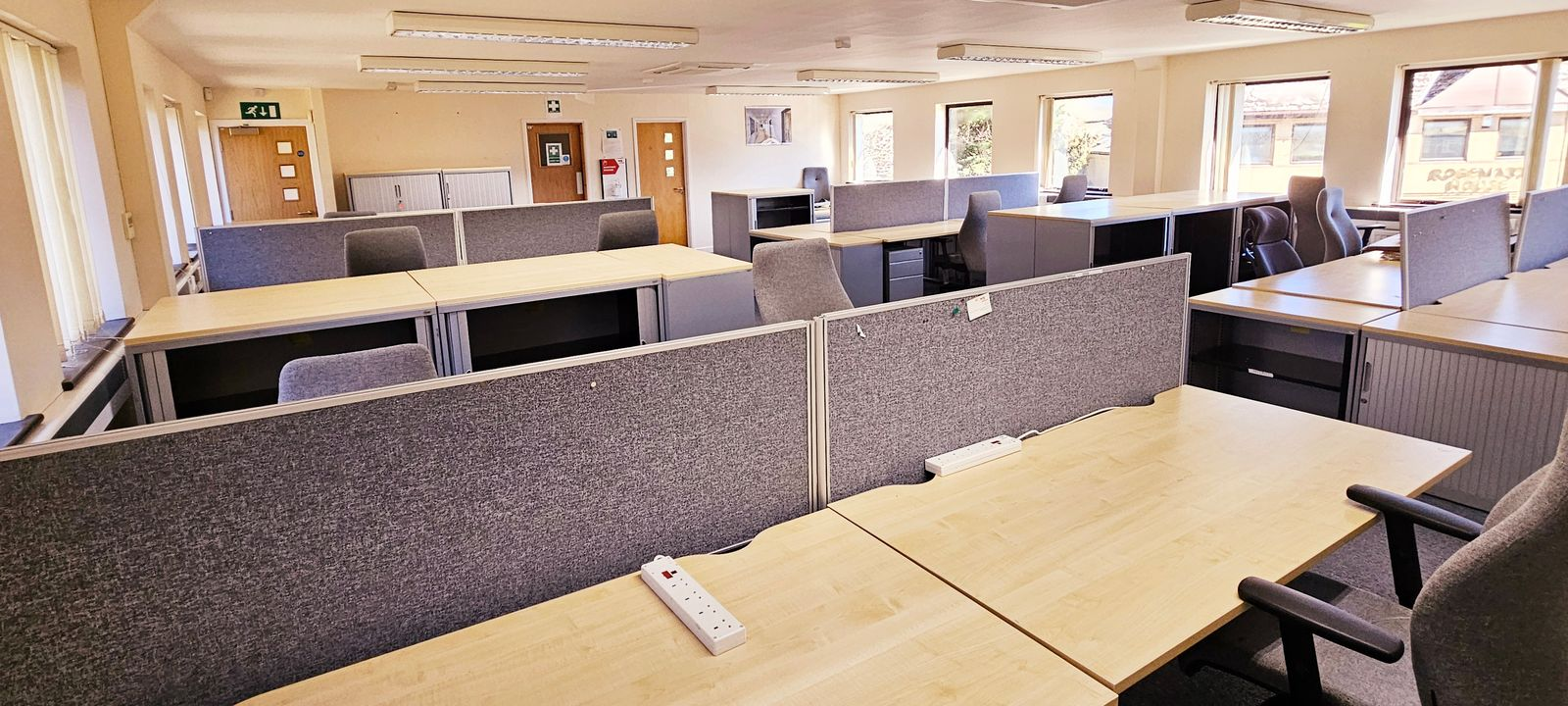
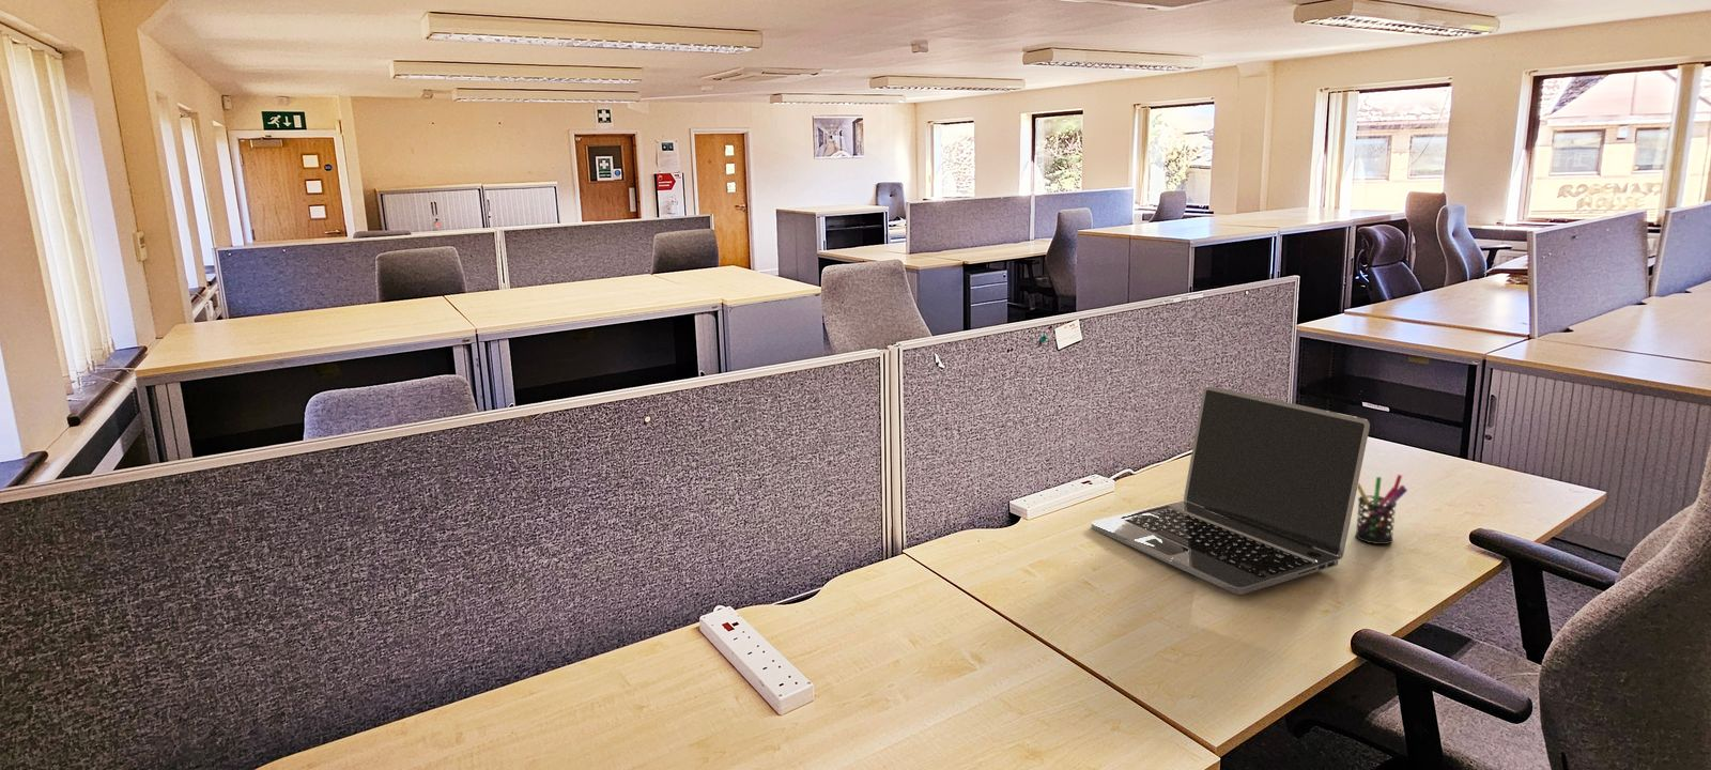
+ pen holder [1354,473,1409,545]
+ laptop [1091,385,1371,595]
